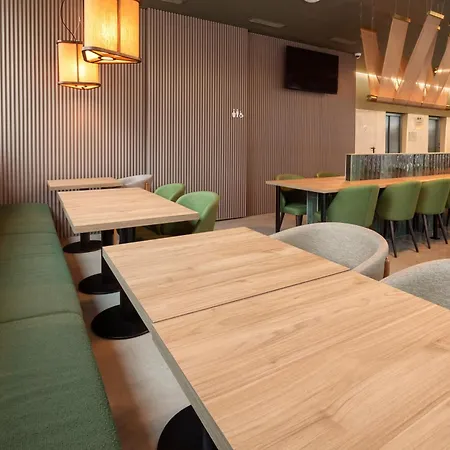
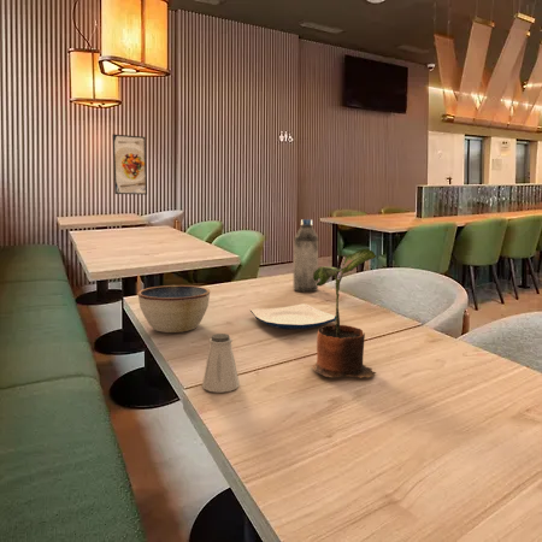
+ plate [249,302,336,330]
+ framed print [112,132,148,196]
+ bowl [136,284,211,334]
+ water bottle [291,218,319,293]
+ saltshaker [201,332,241,394]
+ potted plant [311,248,377,379]
